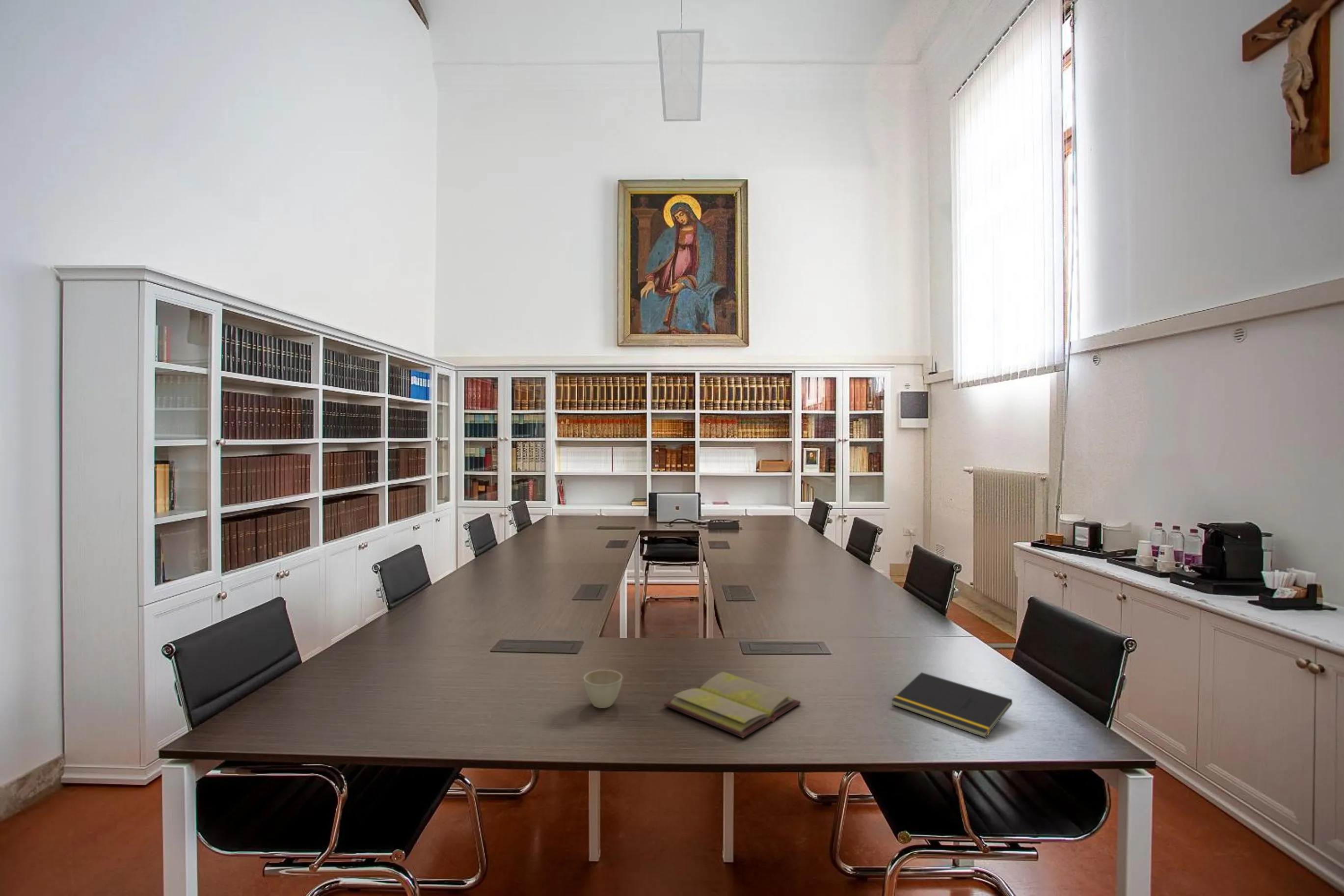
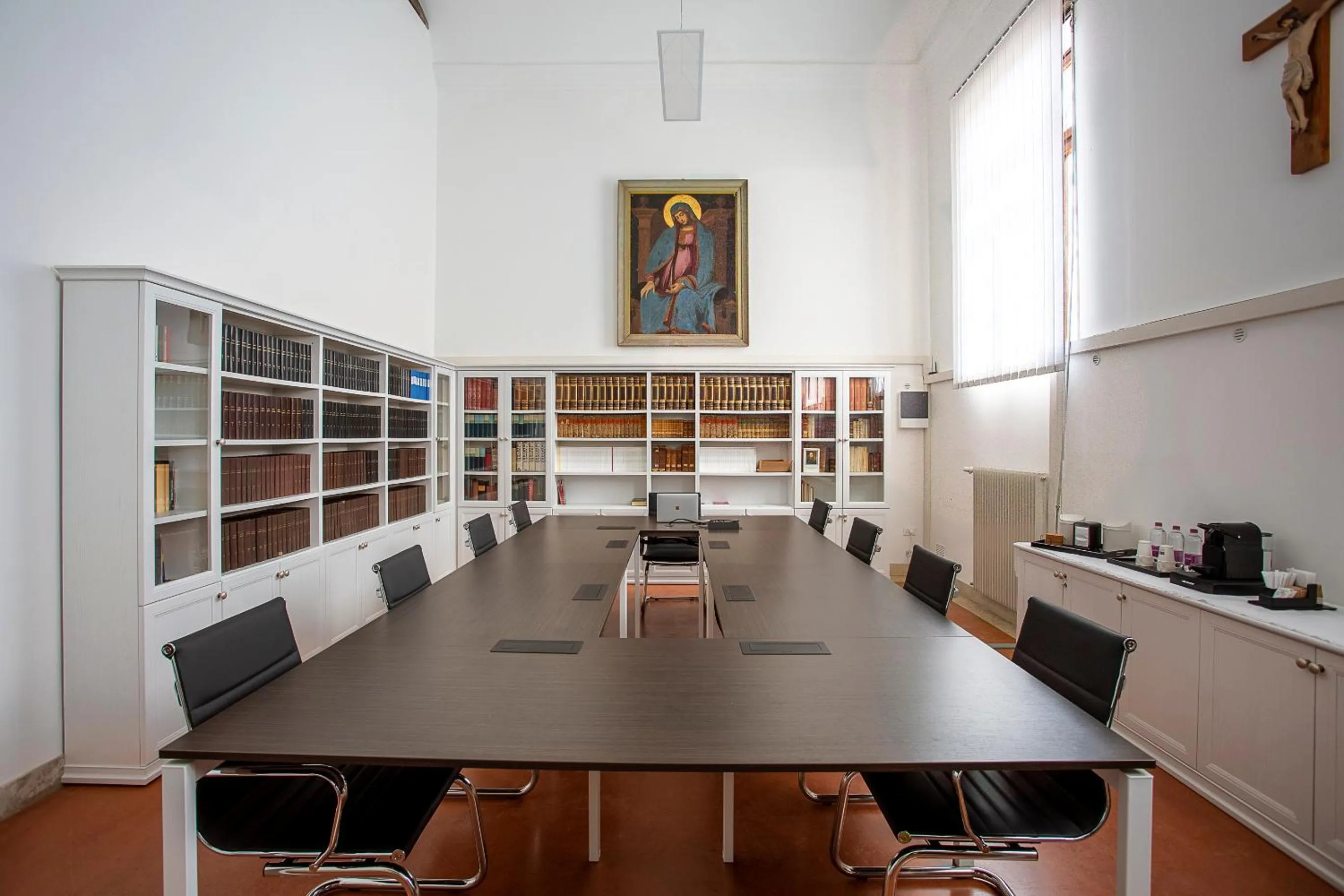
- diary [664,671,801,738]
- flower pot [583,669,623,709]
- notepad [891,672,1013,738]
